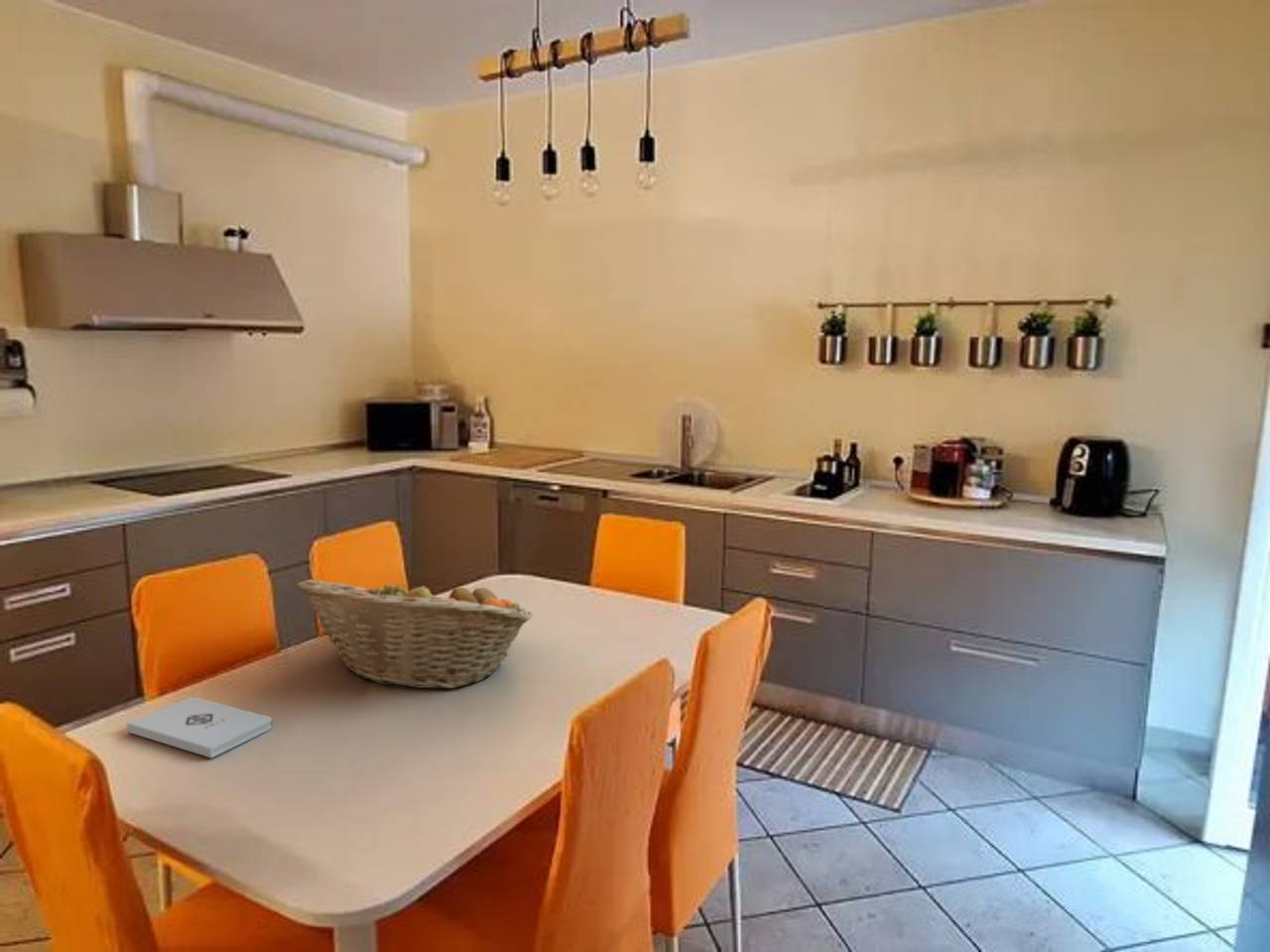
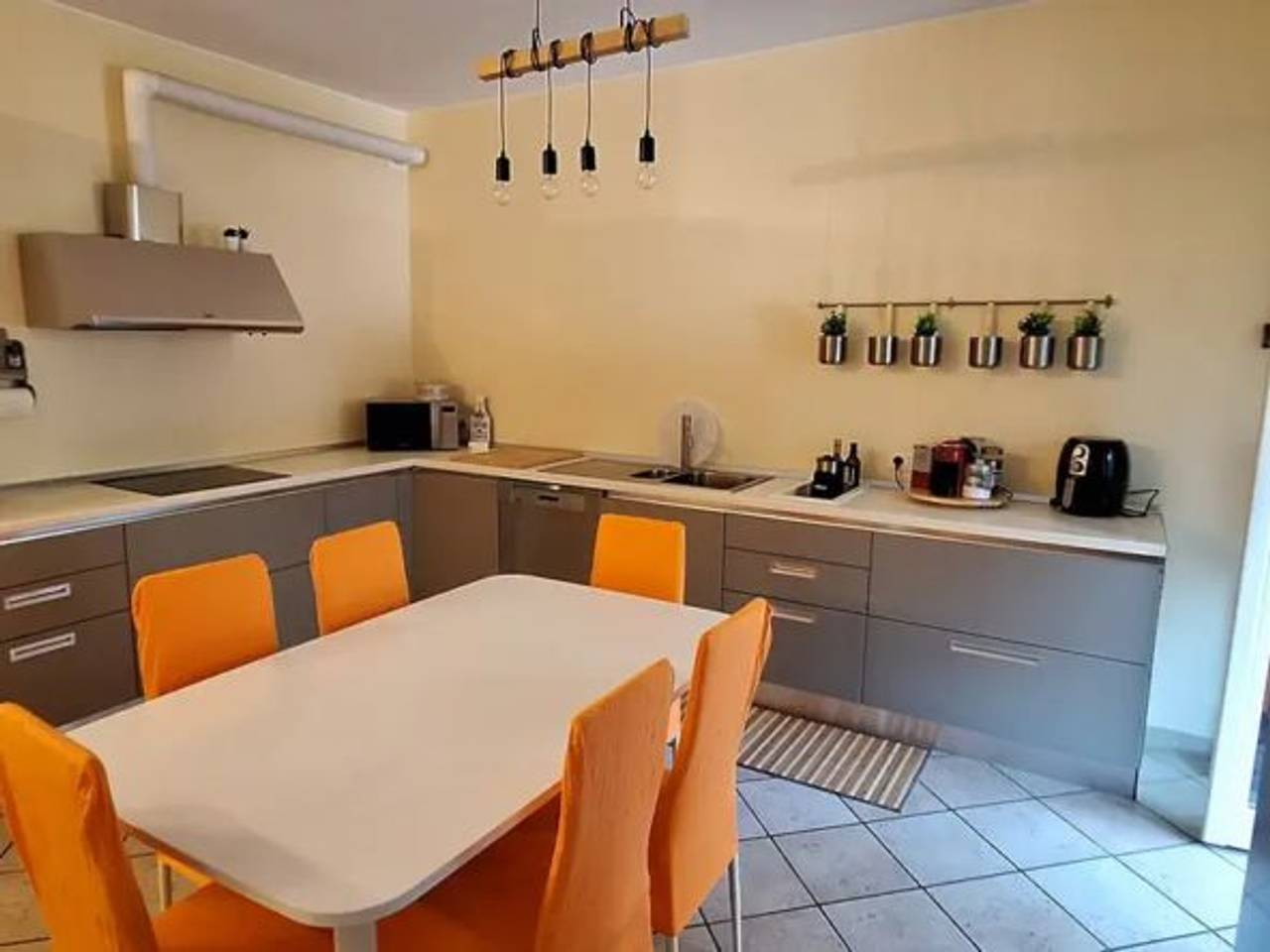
- fruit basket [296,573,534,689]
- notepad [126,696,272,759]
